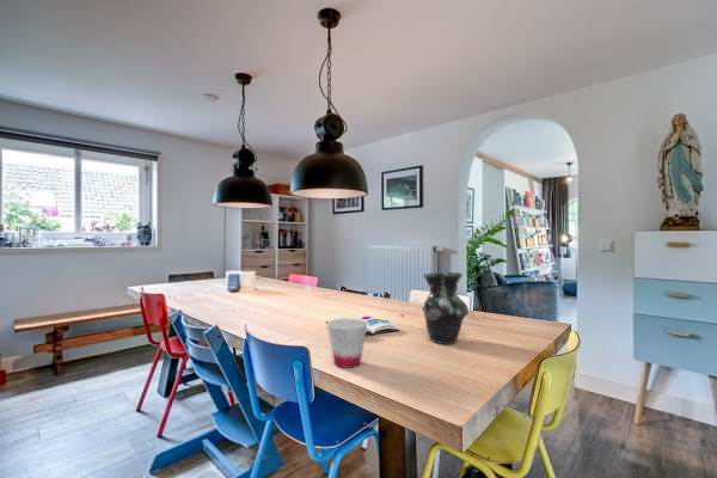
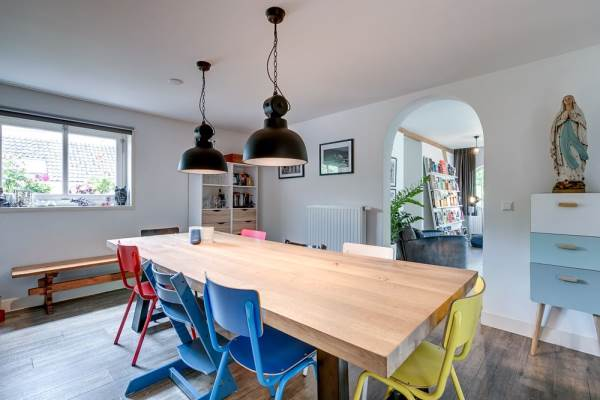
- cup [325,318,368,369]
- vase [421,271,470,345]
- book [325,314,400,336]
